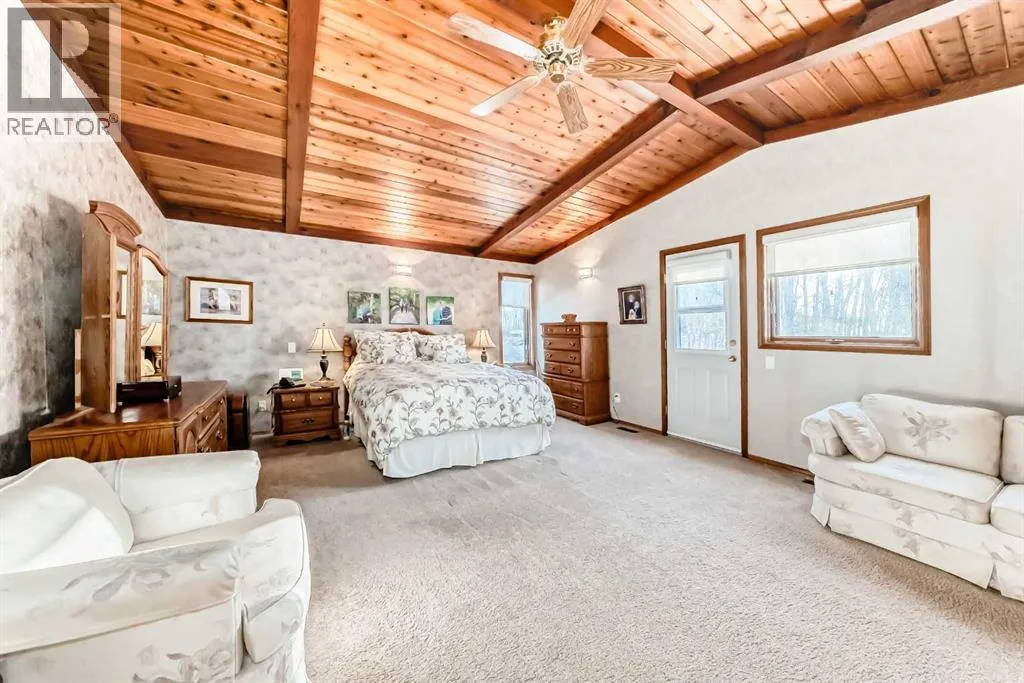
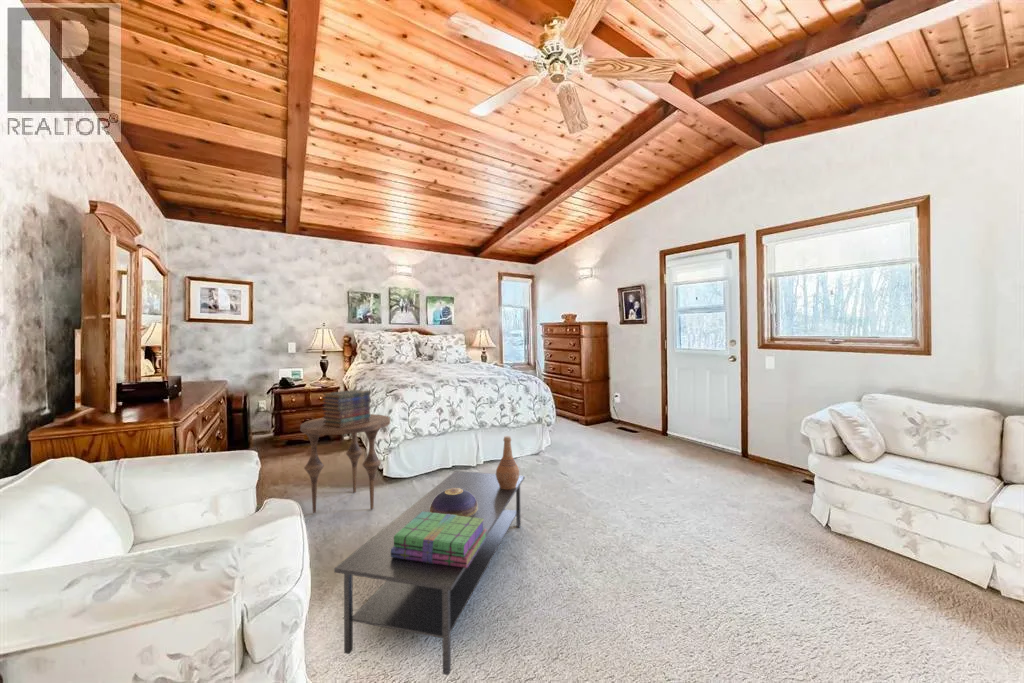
+ side table [299,413,391,514]
+ vase [495,435,520,490]
+ coffee table [333,470,526,676]
+ stack of books [391,512,487,568]
+ book stack [322,389,372,428]
+ decorative bowl [430,488,478,517]
